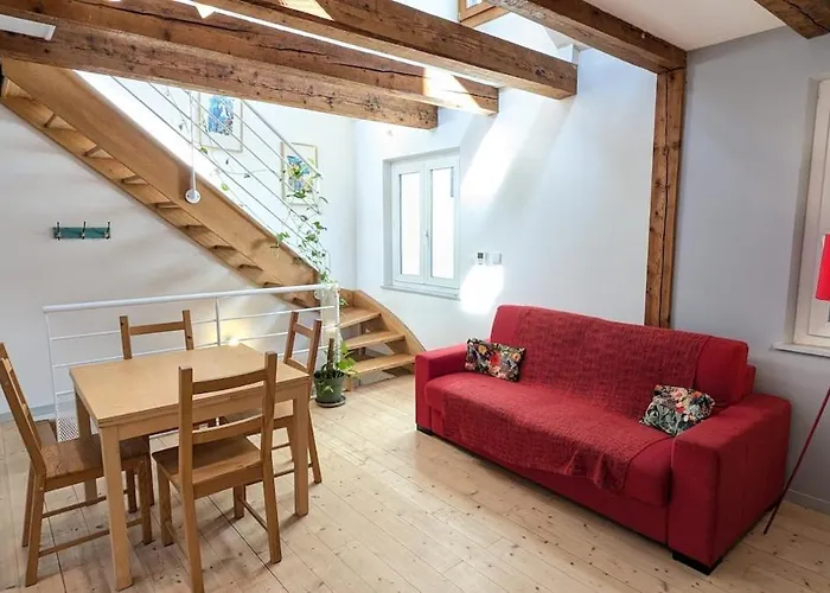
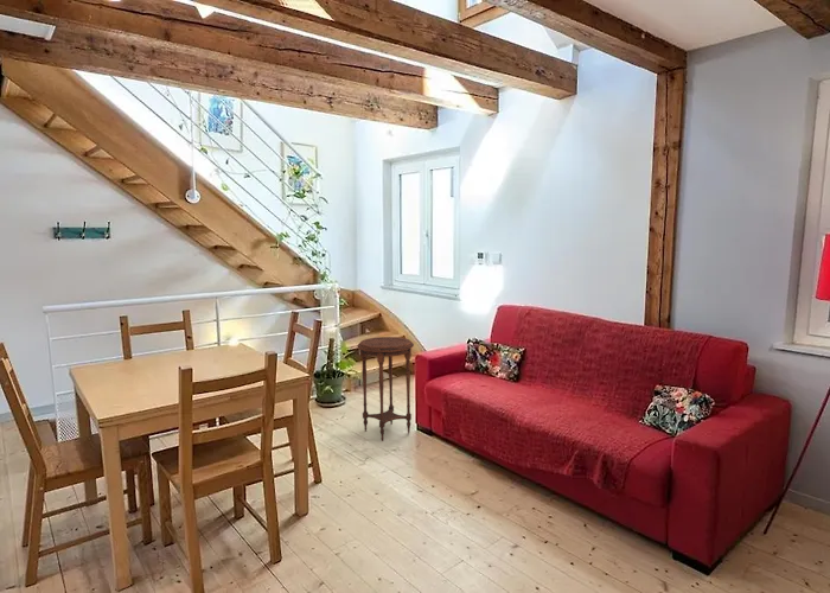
+ side table [356,336,415,442]
